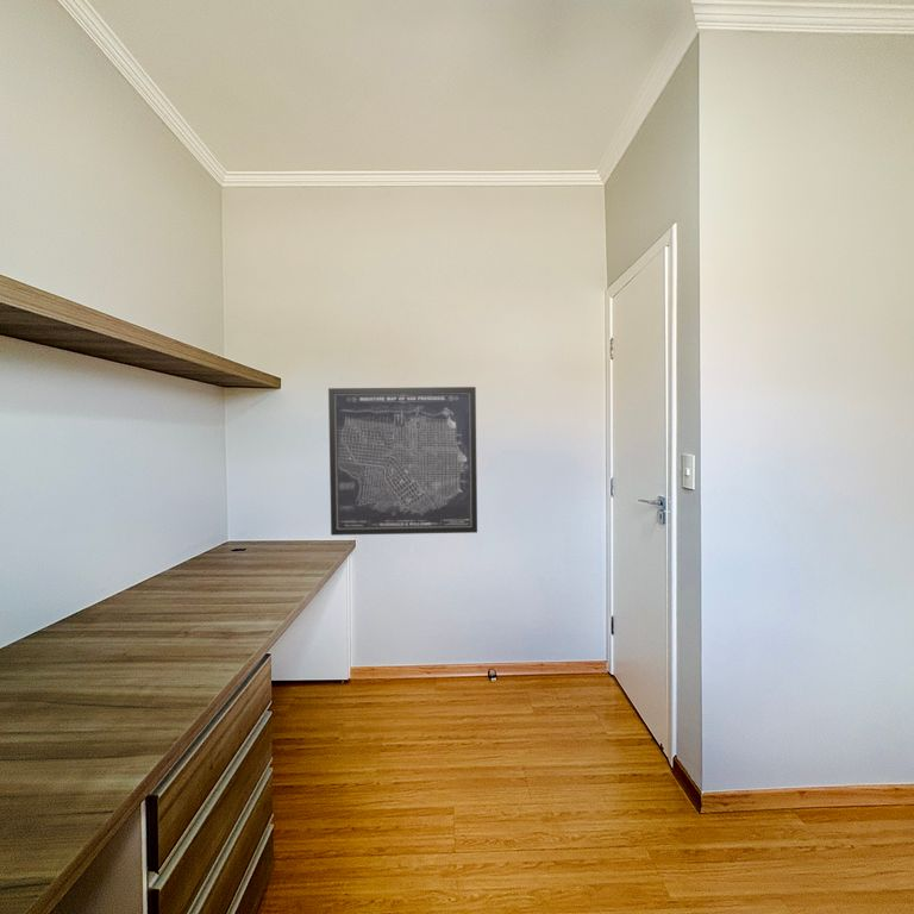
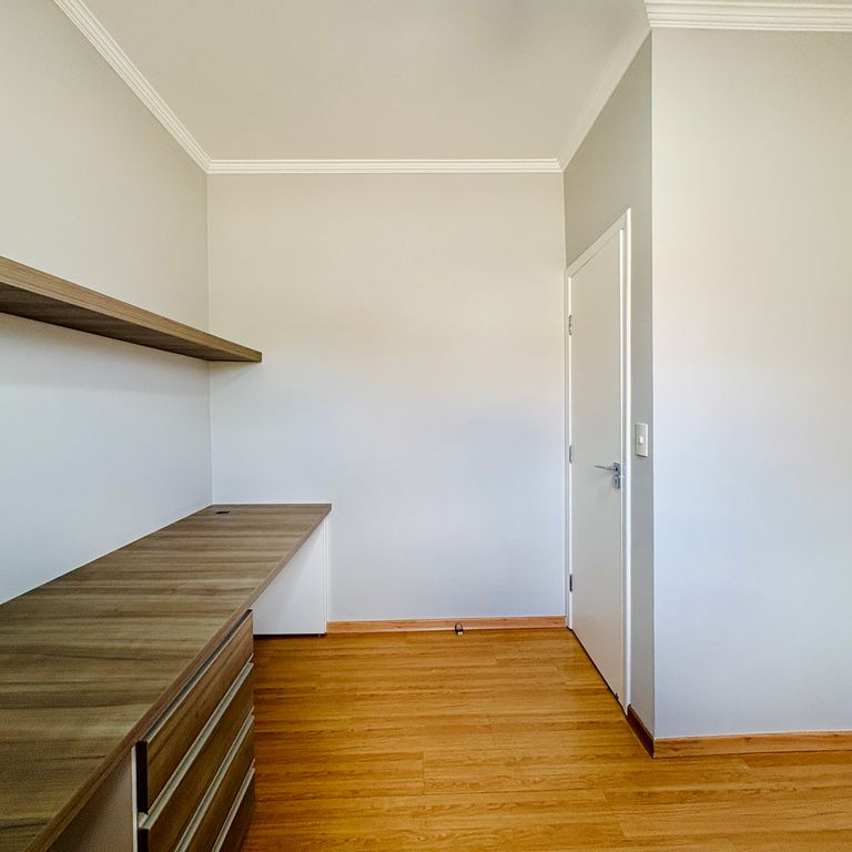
- wall art [327,386,478,537]
